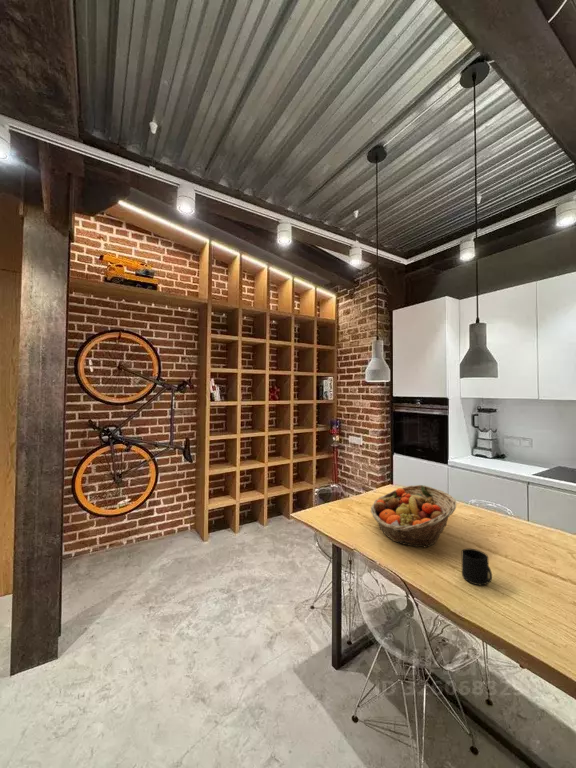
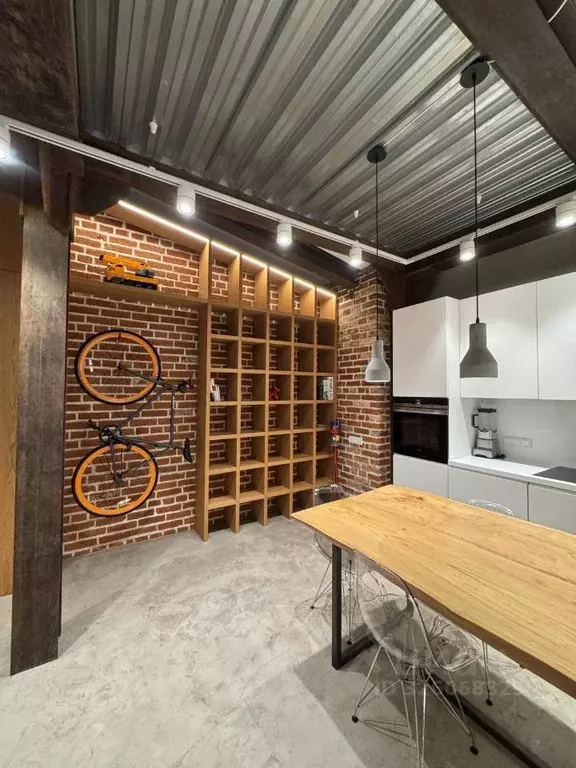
- mug [461,548,493,586]
- fruit basket [370,484,457,549]
